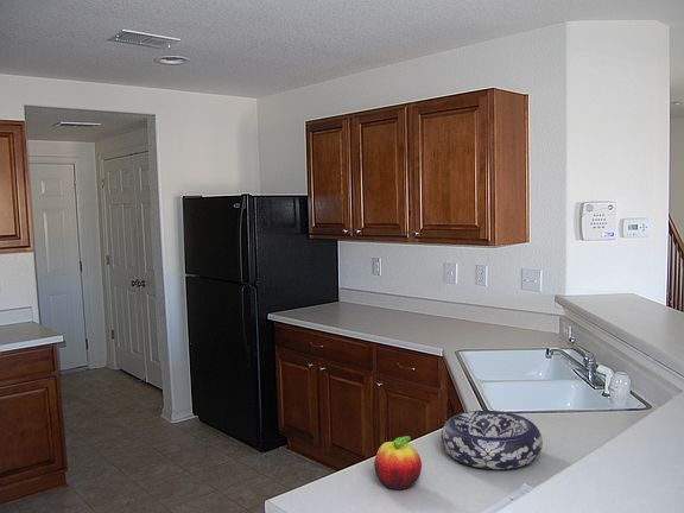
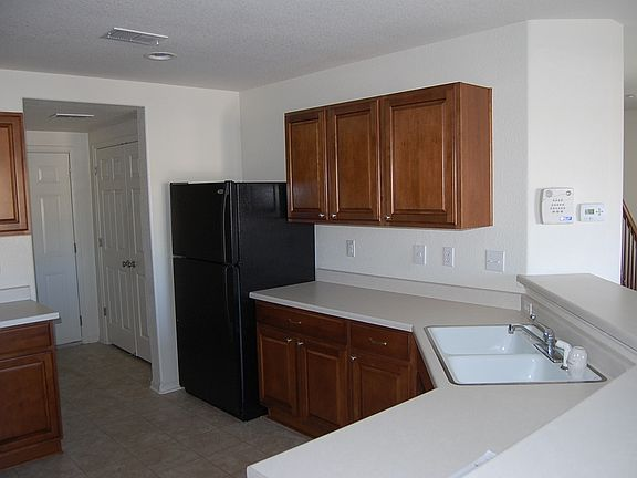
- decorative bowl [439,410,544,470]
- fruit [373,435,423,490]
